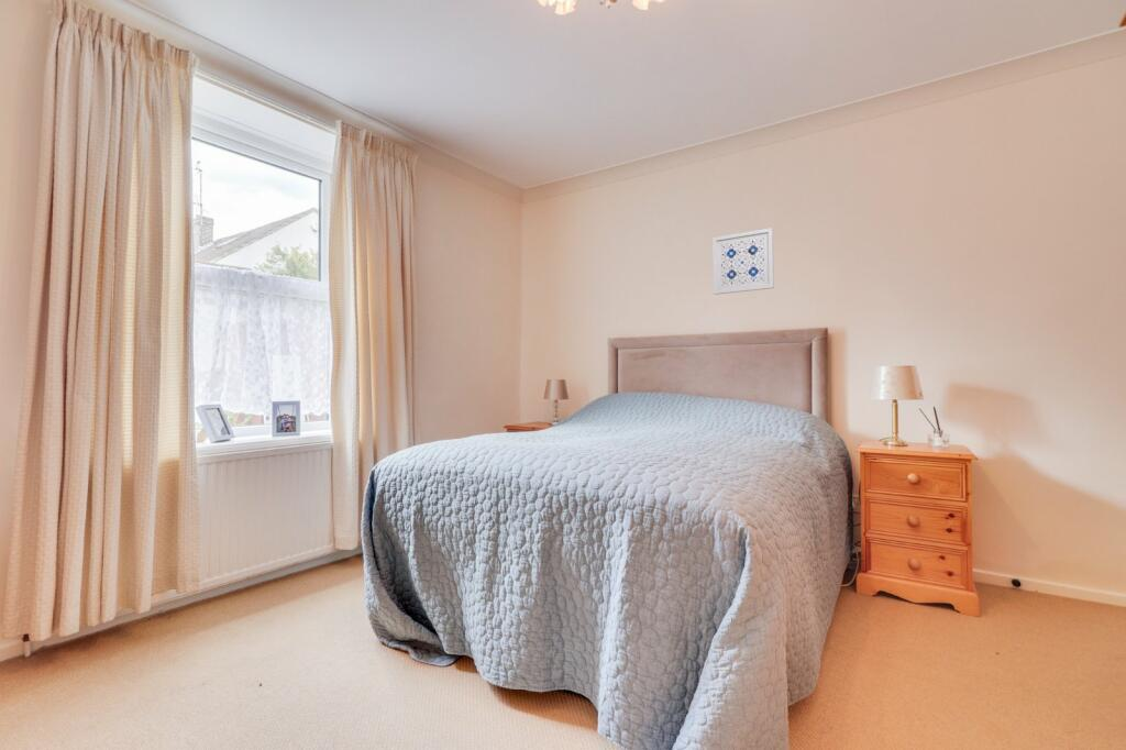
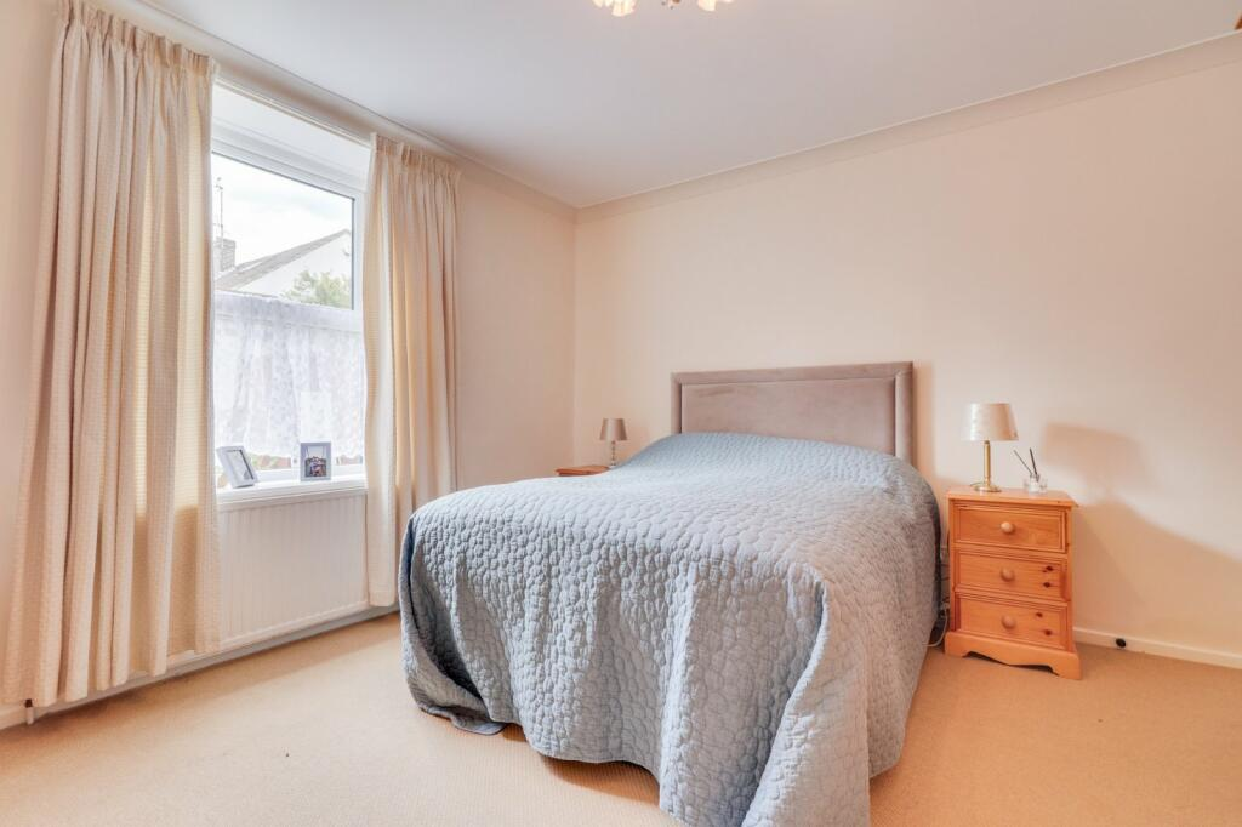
- wall art [711,227,775,296]
